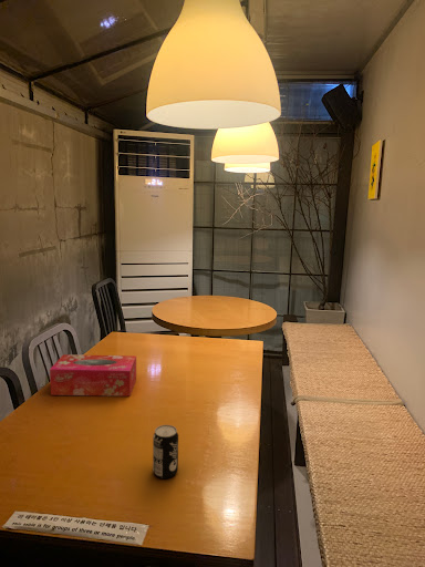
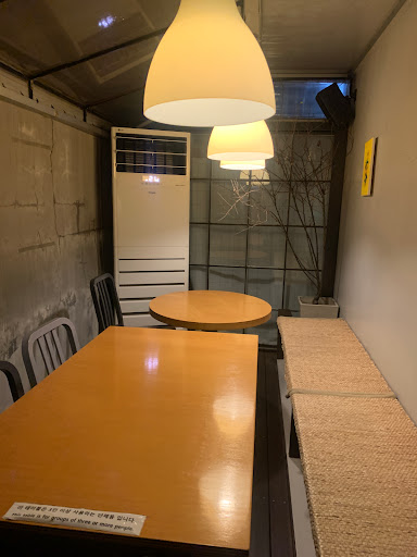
- tissue box [49,353,137,398]
- beverage can [152,424,179,480]
